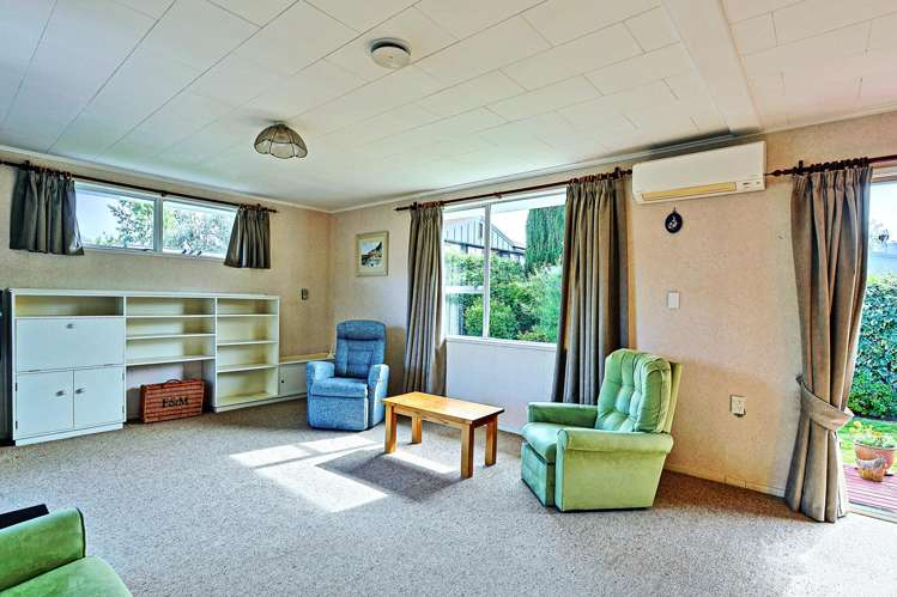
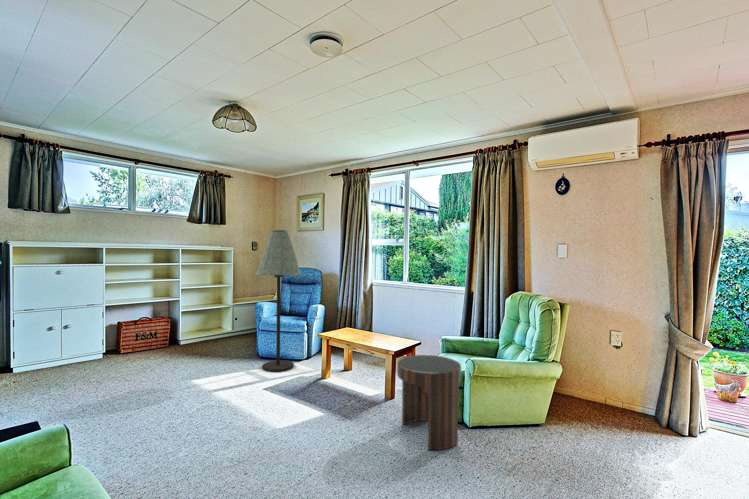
+ floor lamp [255,229,302,373]
+ side table [396,354,462,451]
